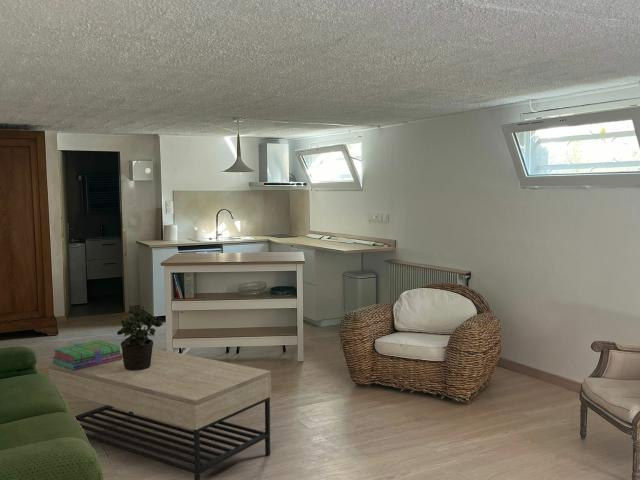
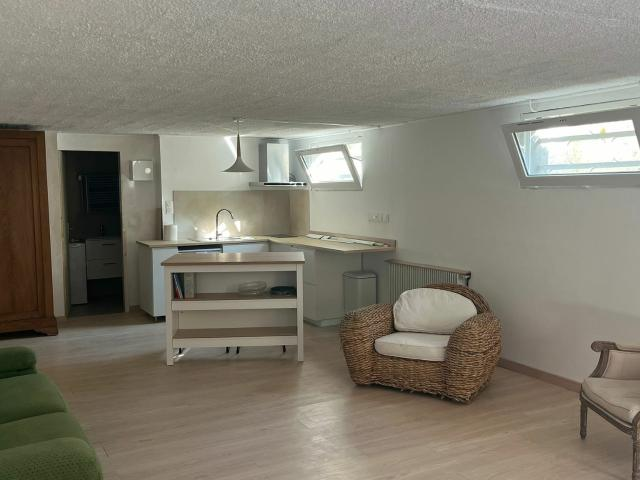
- coffee table [48,345,272,480]
- stack of books [51,339,123,370]
- potted plant [116,306,163,371]
